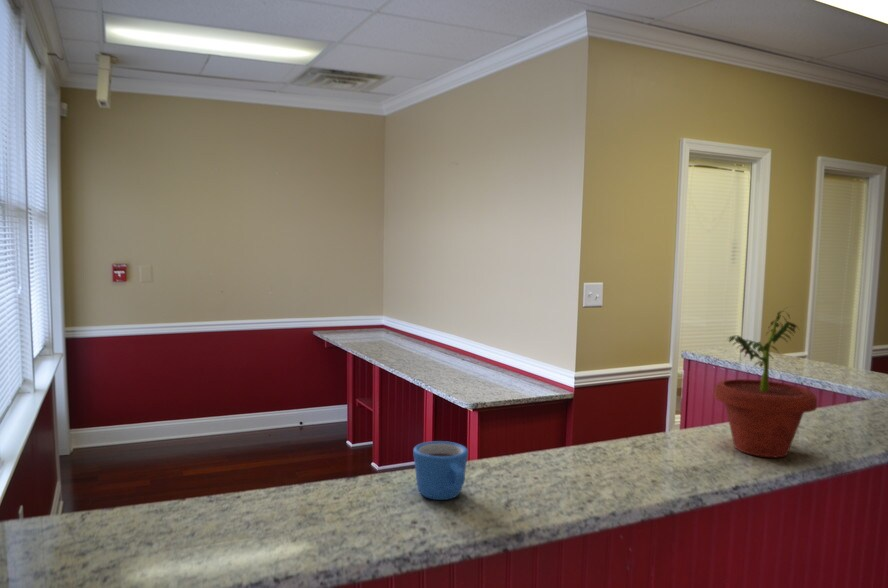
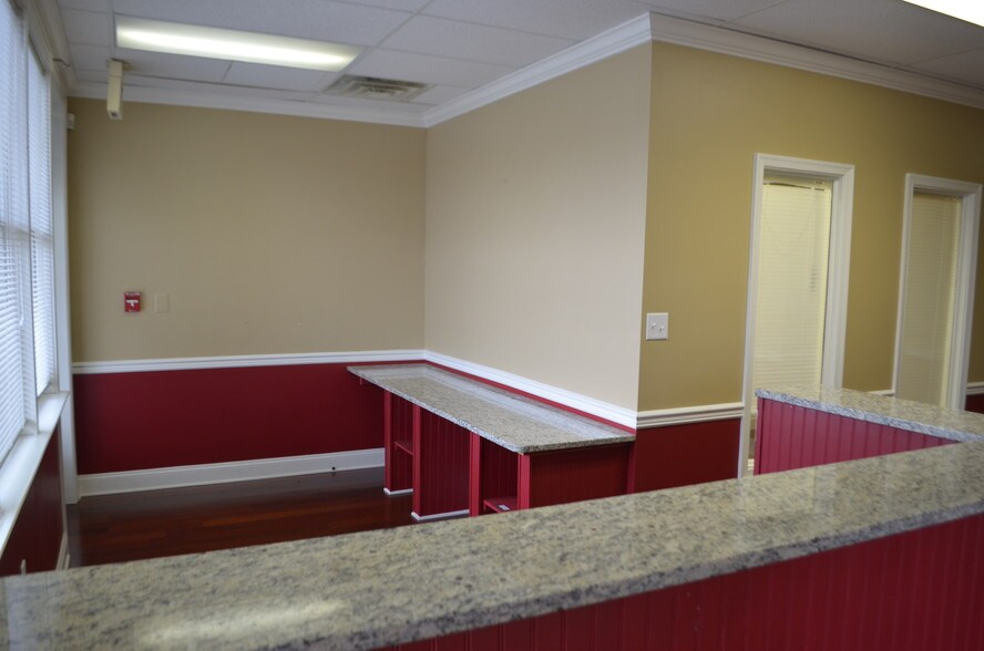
- potted plant [713,305,818,459]
- mug [412,440,469,501]
